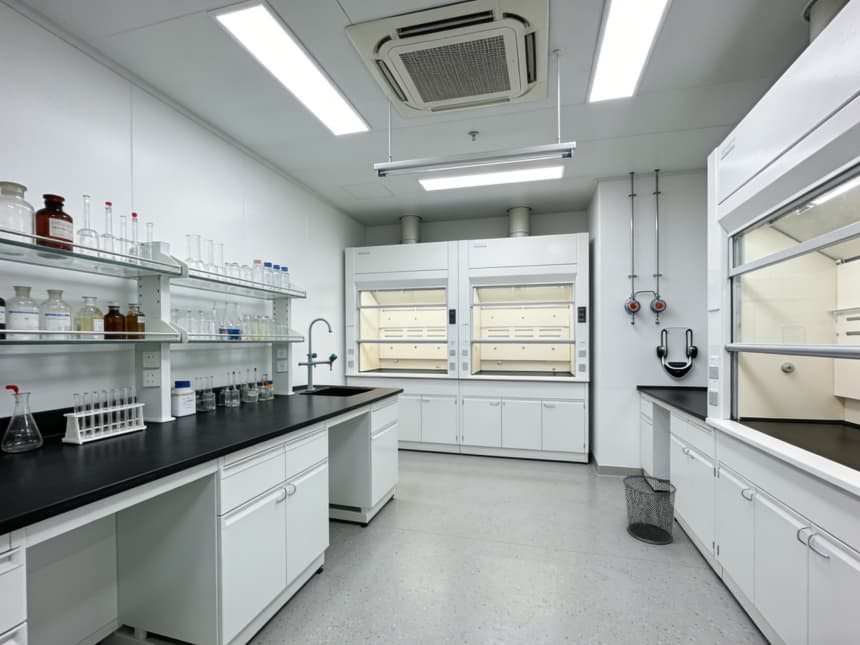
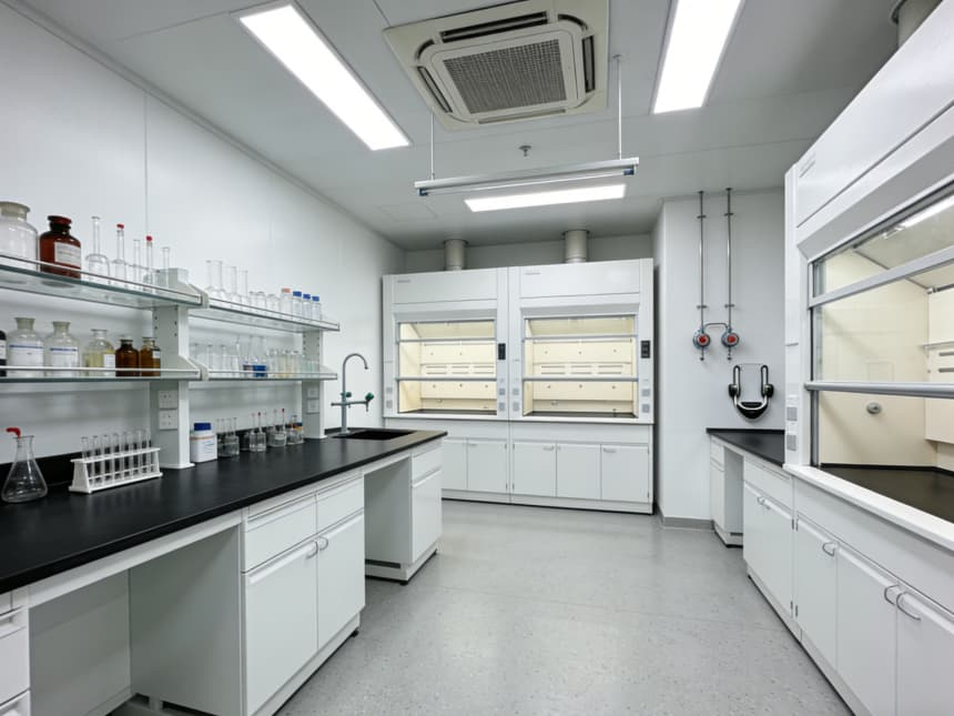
- waste bin [622,474,678,545]
